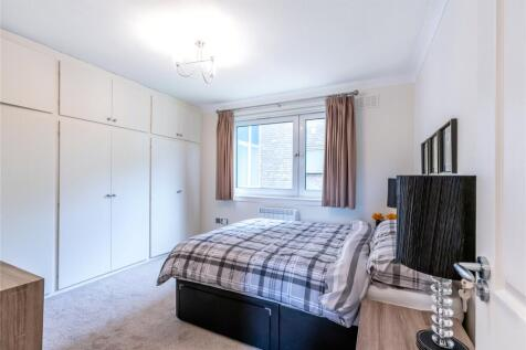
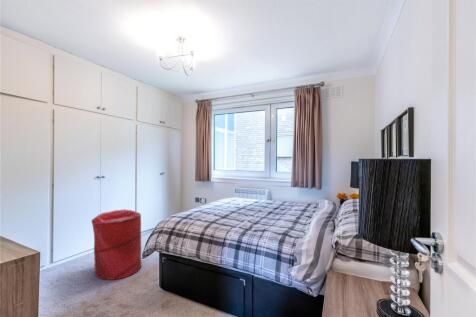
+ laundry hamper [91,208,142,281]
